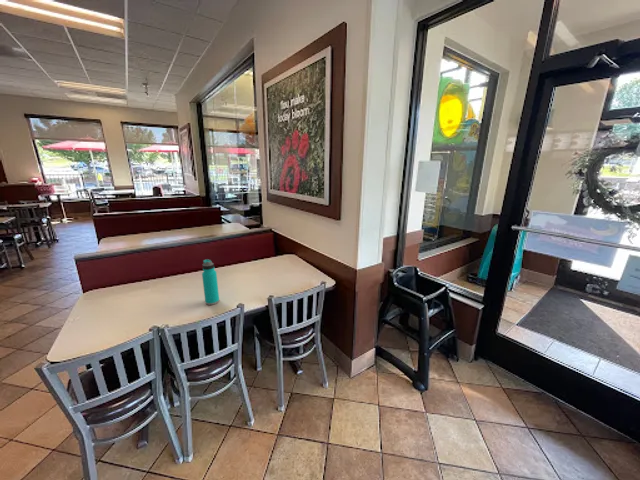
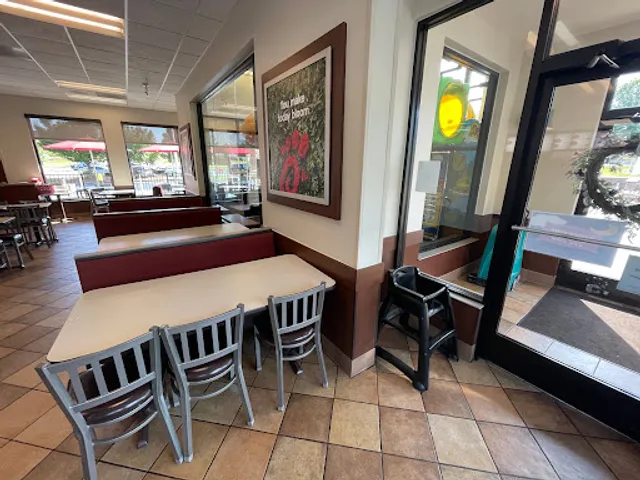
- water bottle [201,258,220,306]
